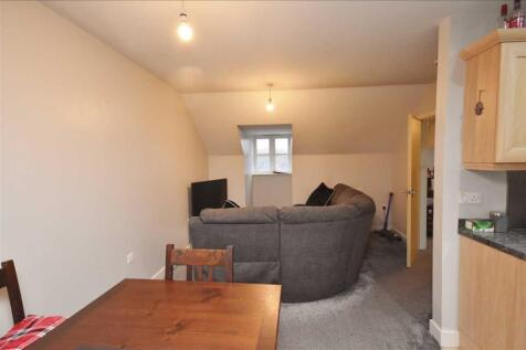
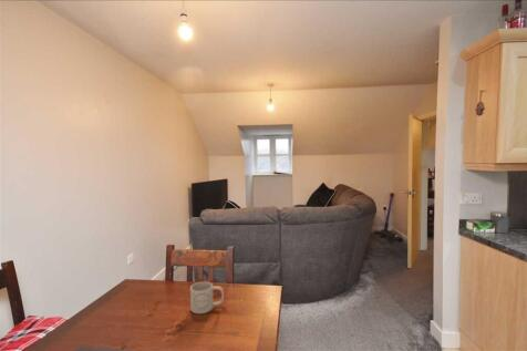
+ mug [189,281,225,314]
